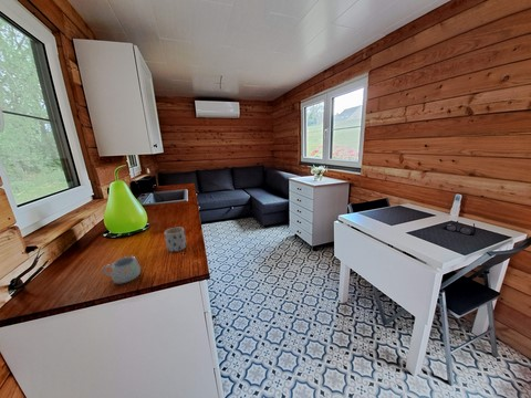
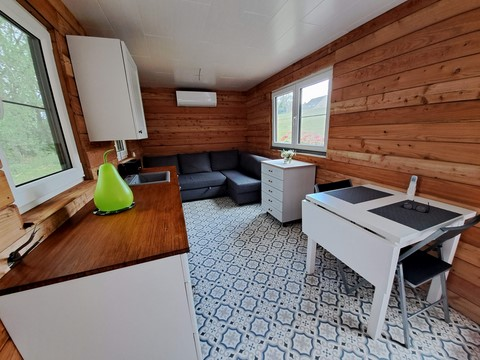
- mug [101,255,142,284]
- mug [164,226,187,253]
